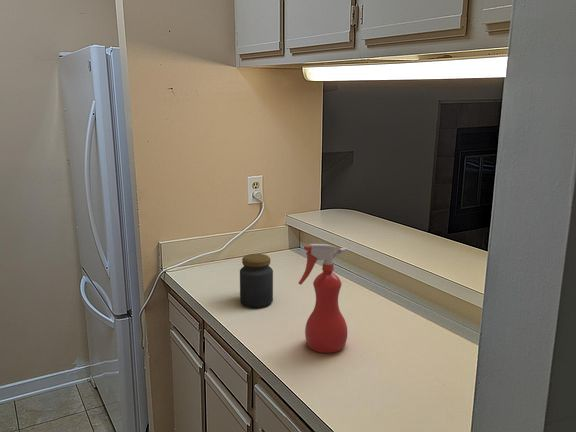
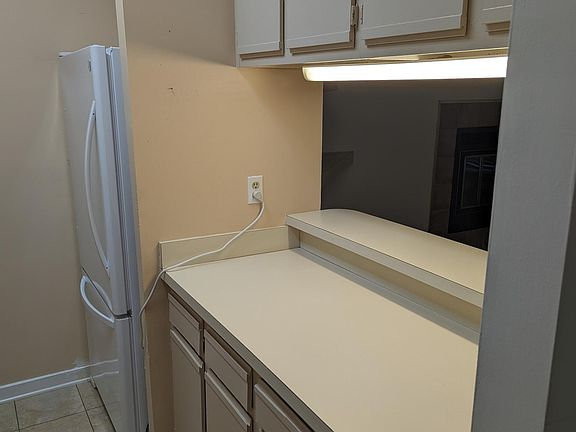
- spray bottle [297,243,348,354]
- jar [239,253,274,309]
